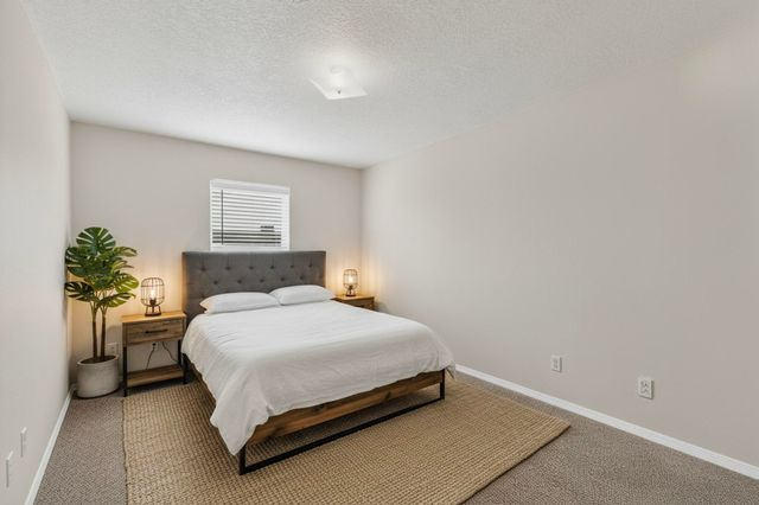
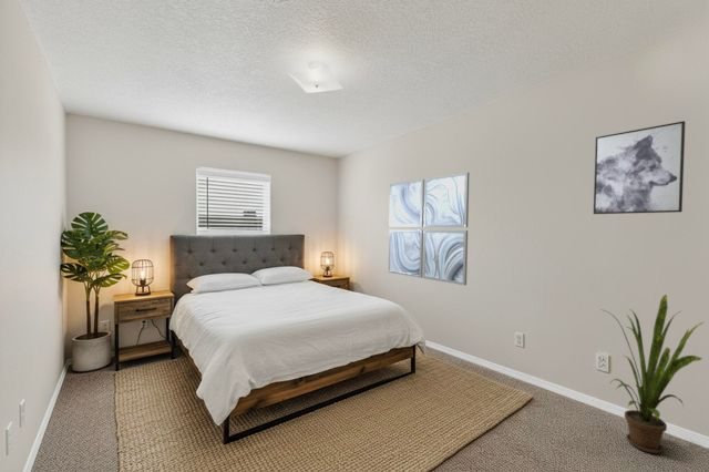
+ house plant [600,294,705,454]
+ wall art [388,172,470,286]
+ wall art [593,120,687,215]
